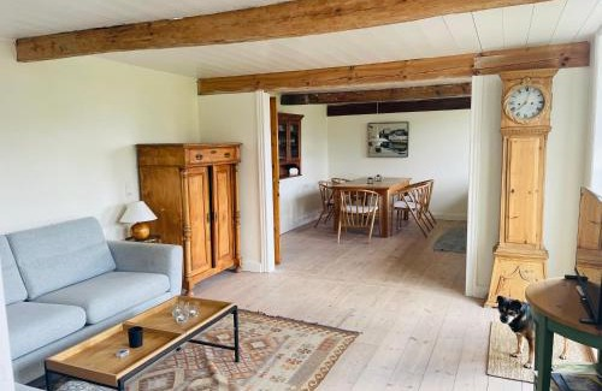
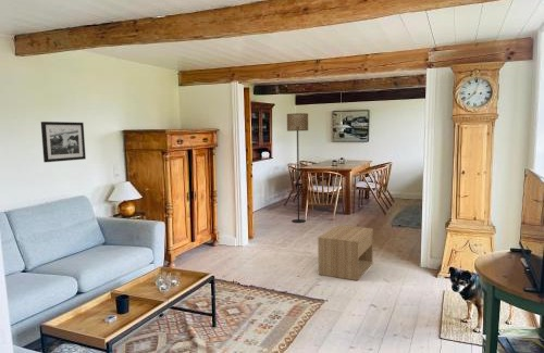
+ floor lamp [286,112,309,224]
+ picture frame [40,121,87,163]
+ nightstand [317,225,374,281]
